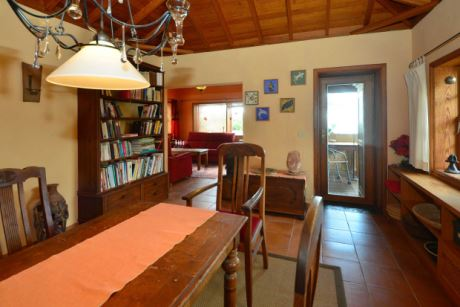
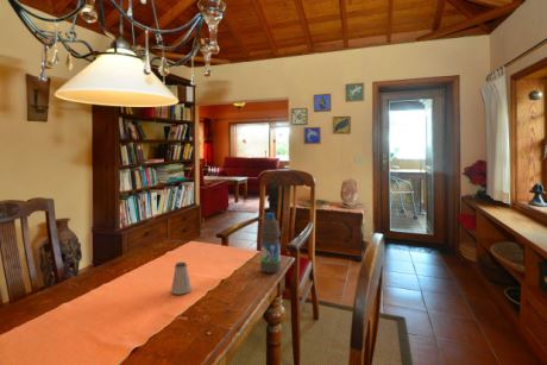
+ water bottle [259,212,282,275]
+ saltshaker [170,262,193,296]
